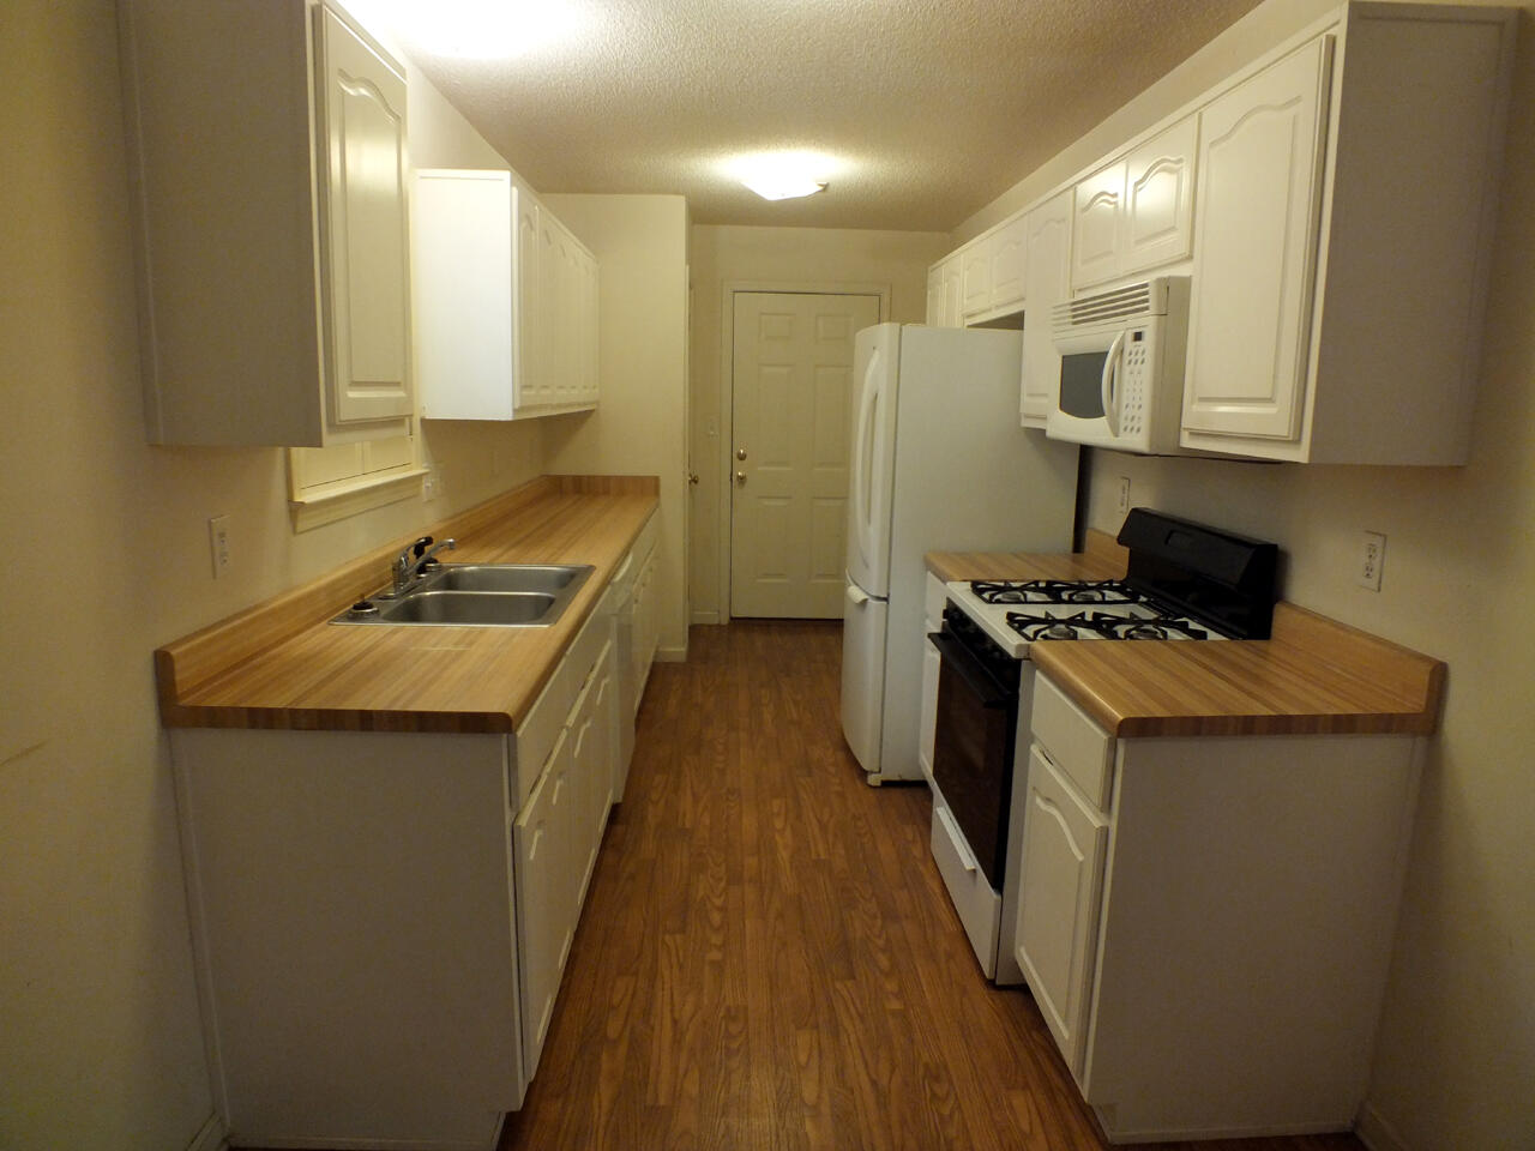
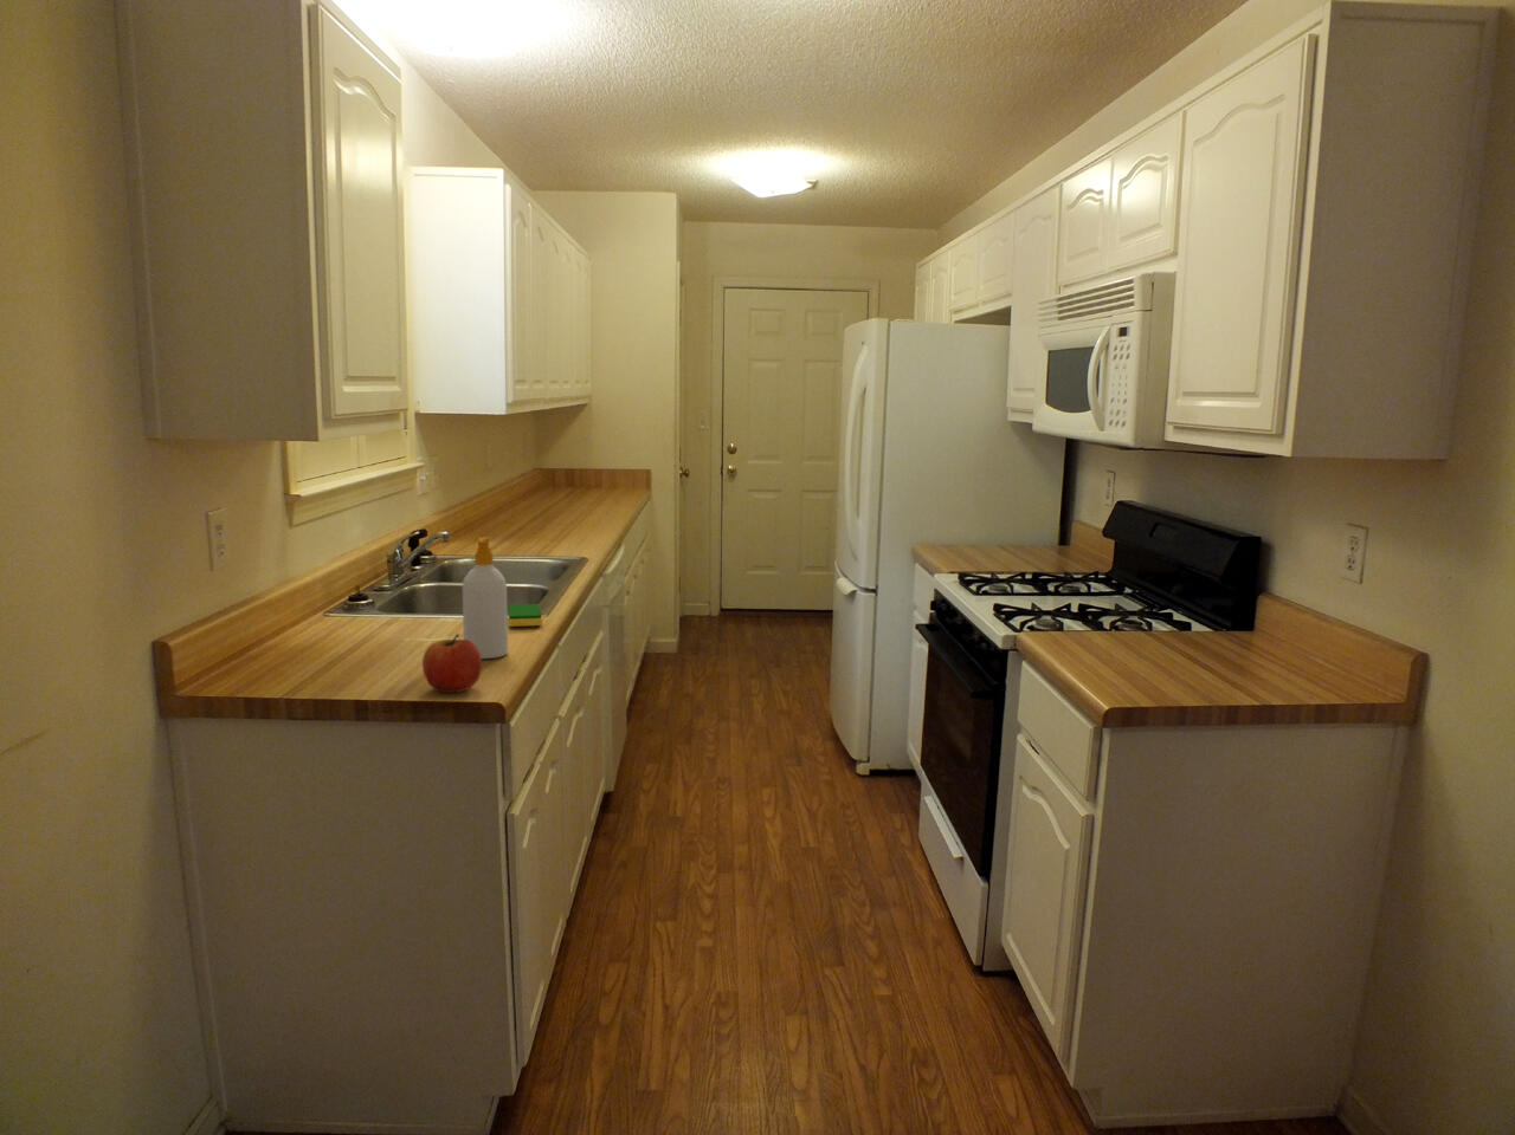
+ dish sponge [508,603,543,628]
+ soap bottle [462,537,509,659]
+ apple [421,633,483,694]
